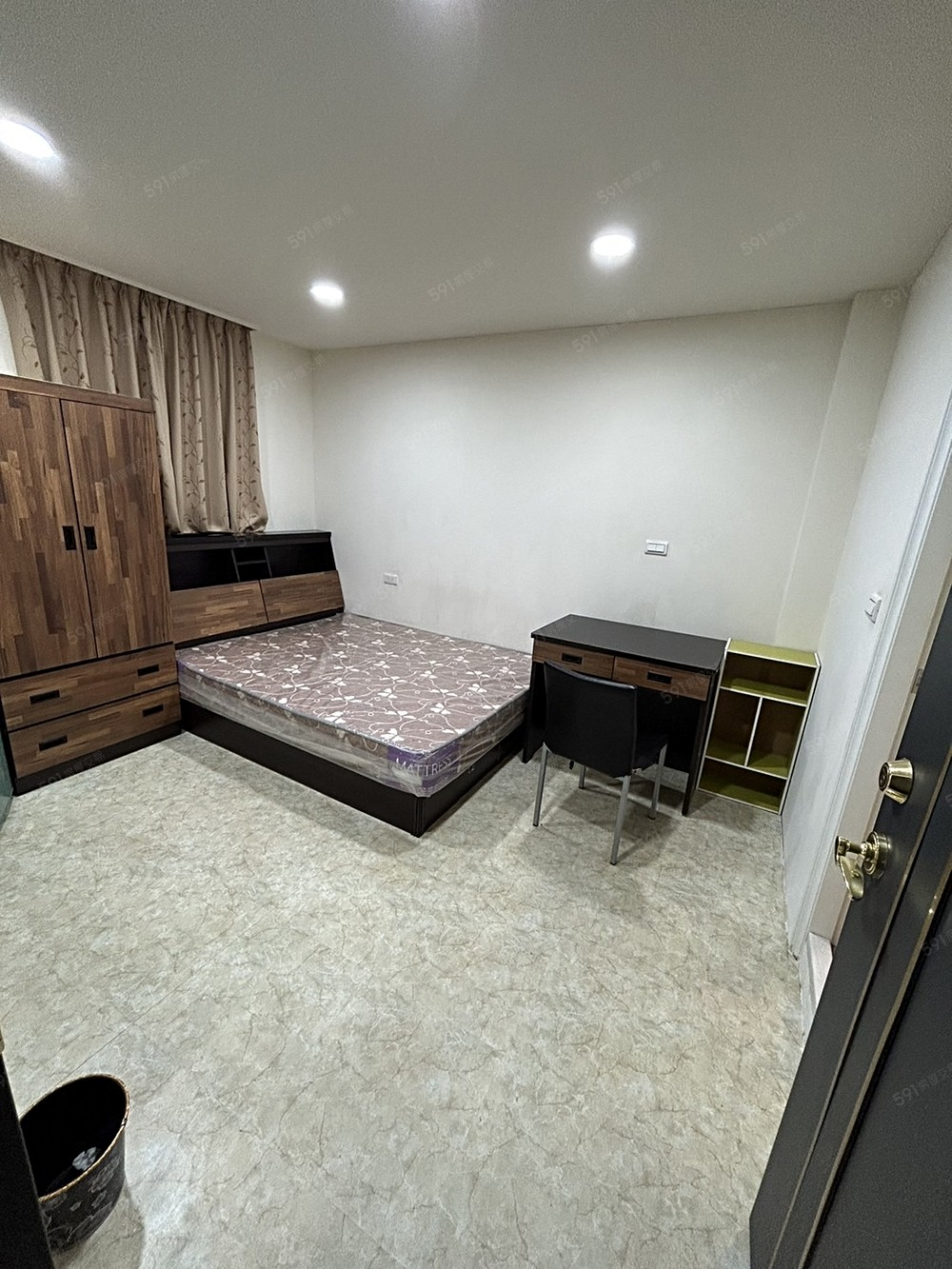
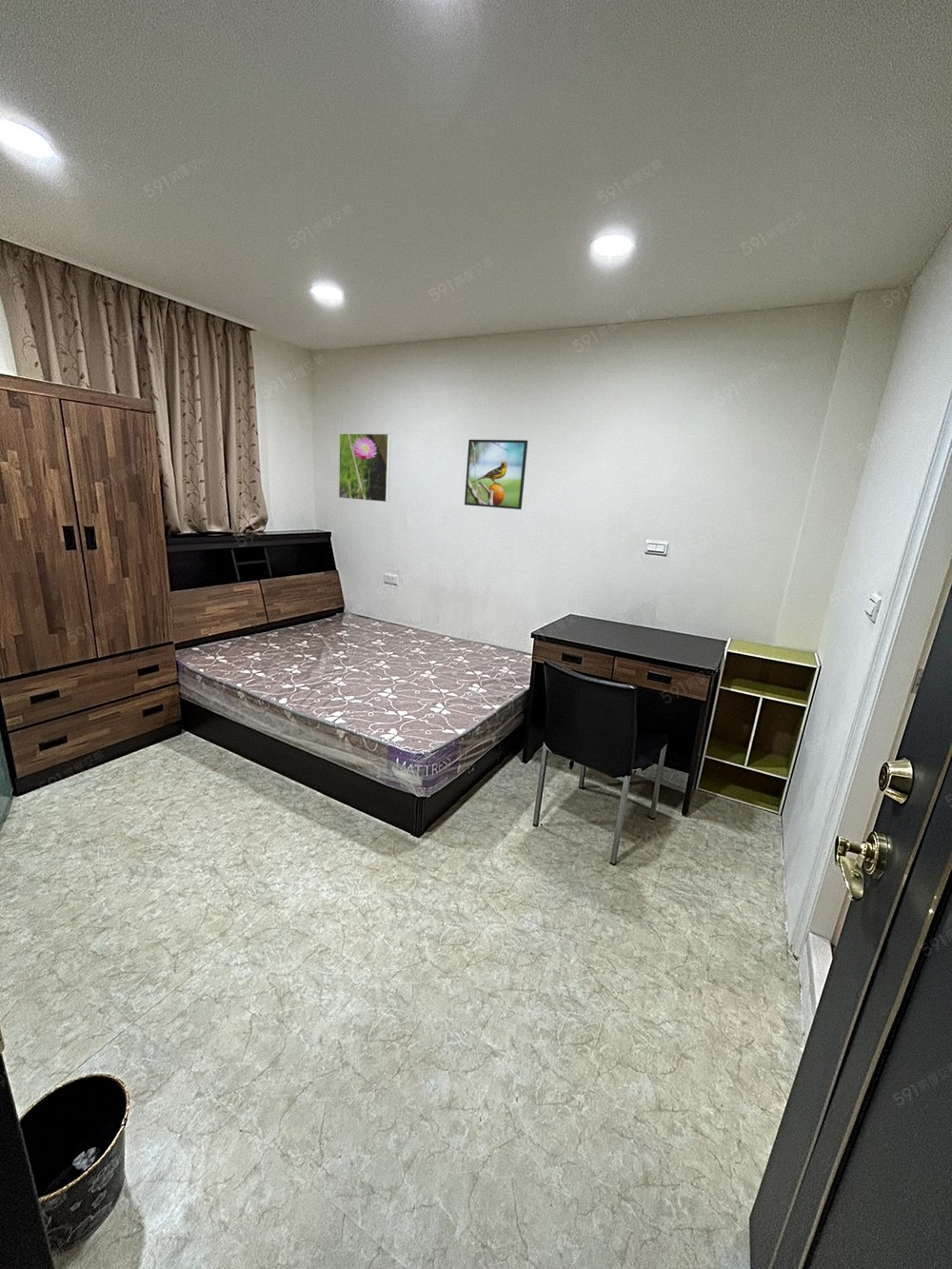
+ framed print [338,432,391,503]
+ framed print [464,439,528,510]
